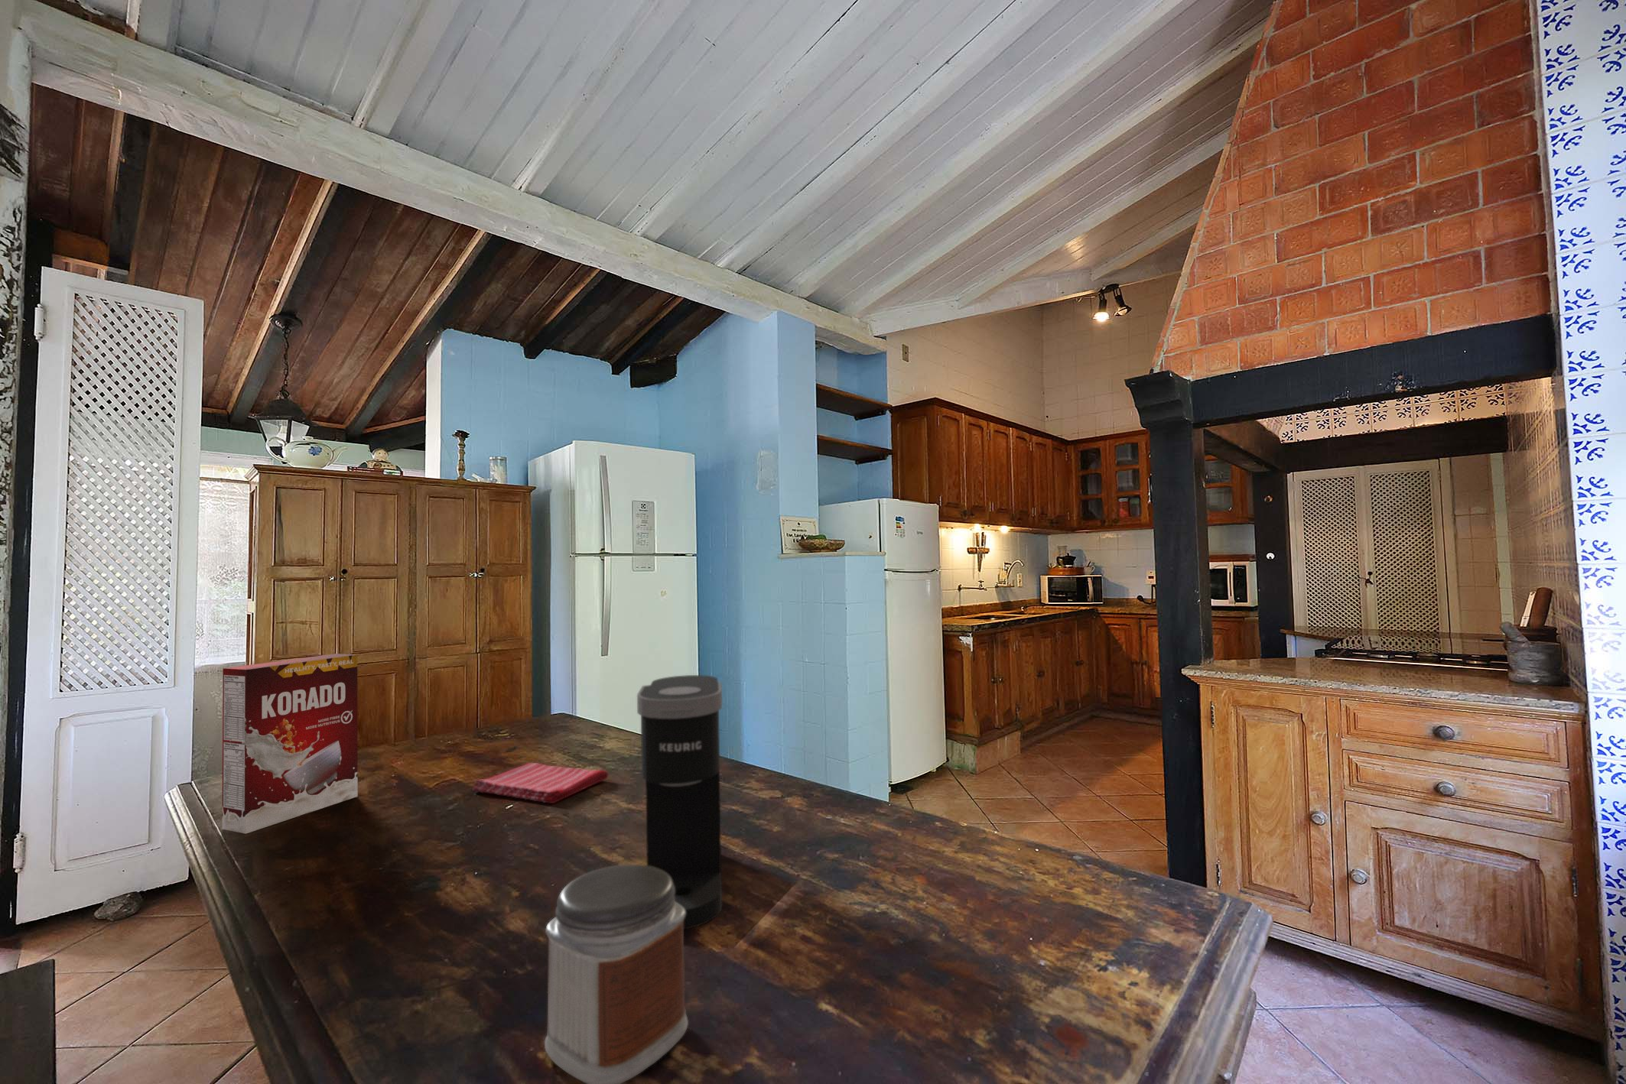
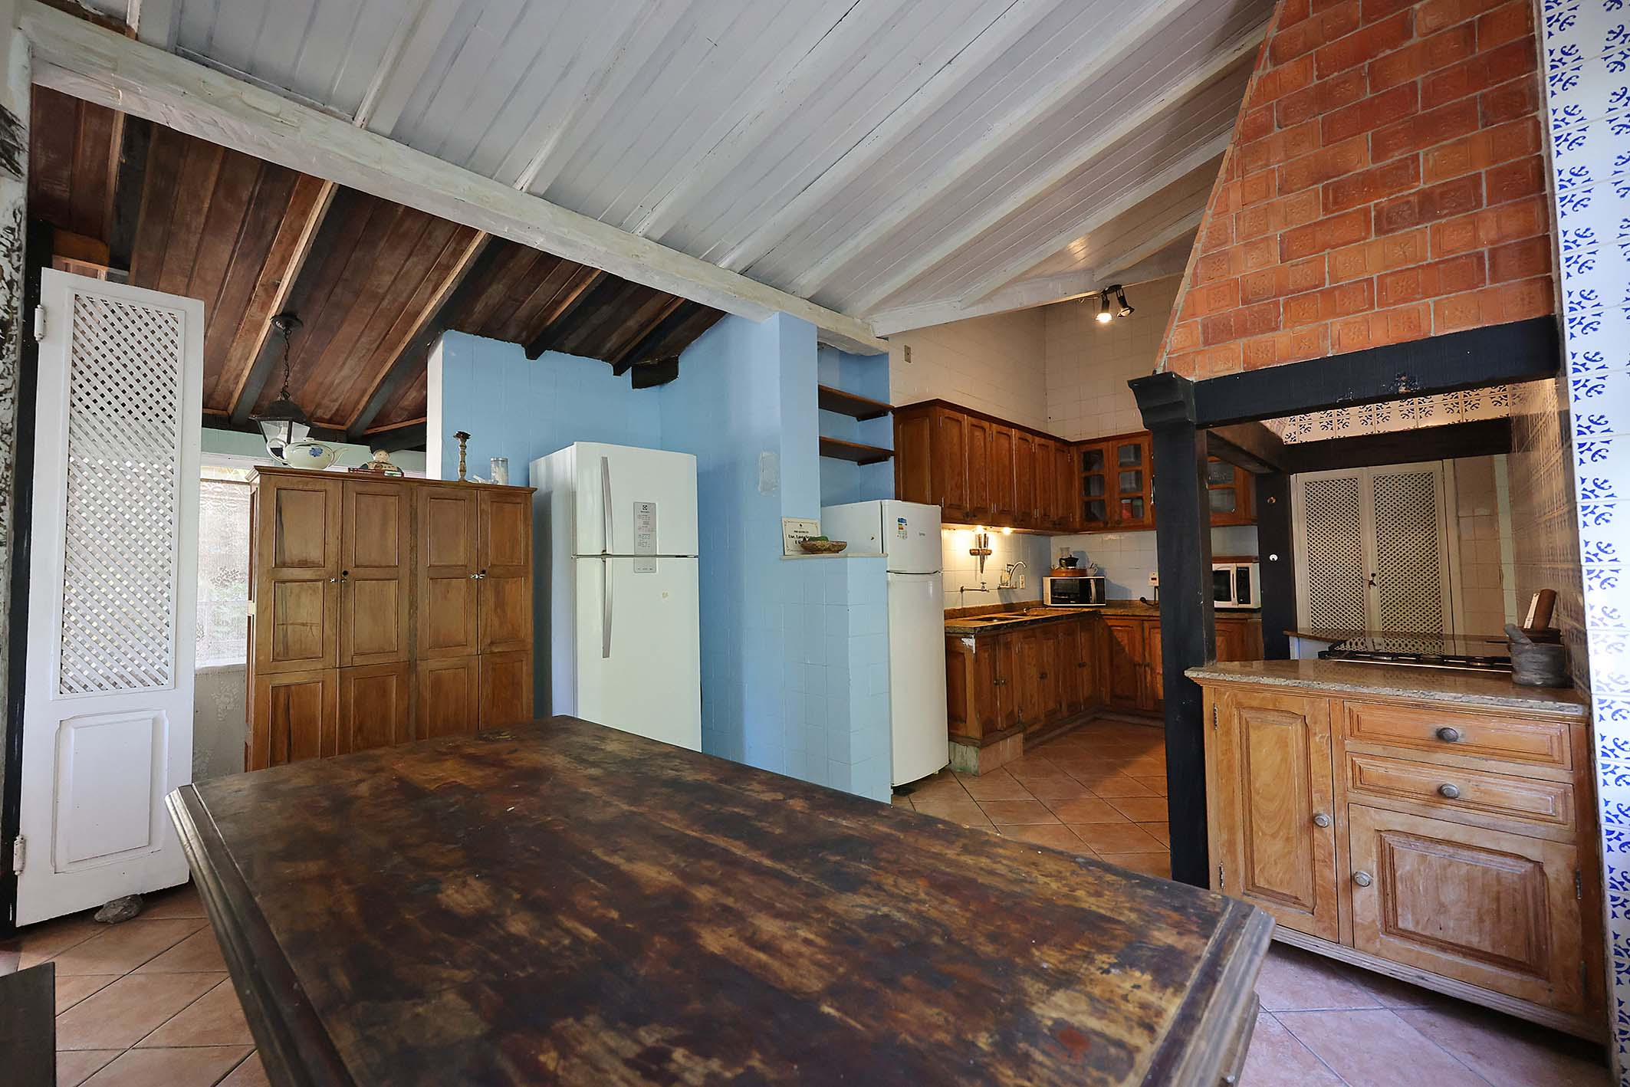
- cereal box [221,653,358,835]
- dish towel [472,762,609,805]
- jar [543,864,690,1084]
- coffee maker [636,674,722,930]
